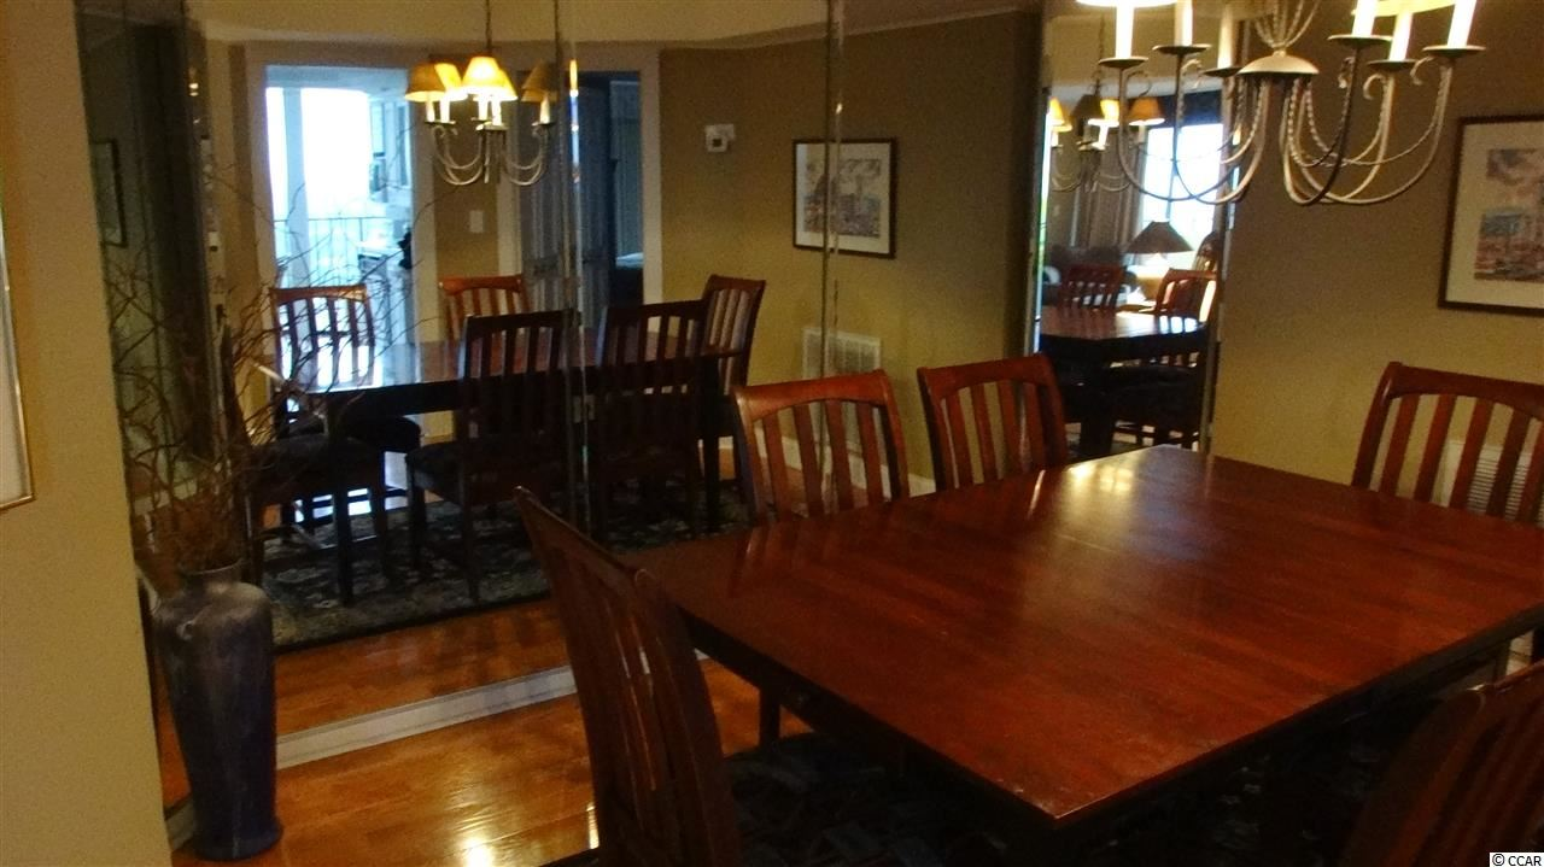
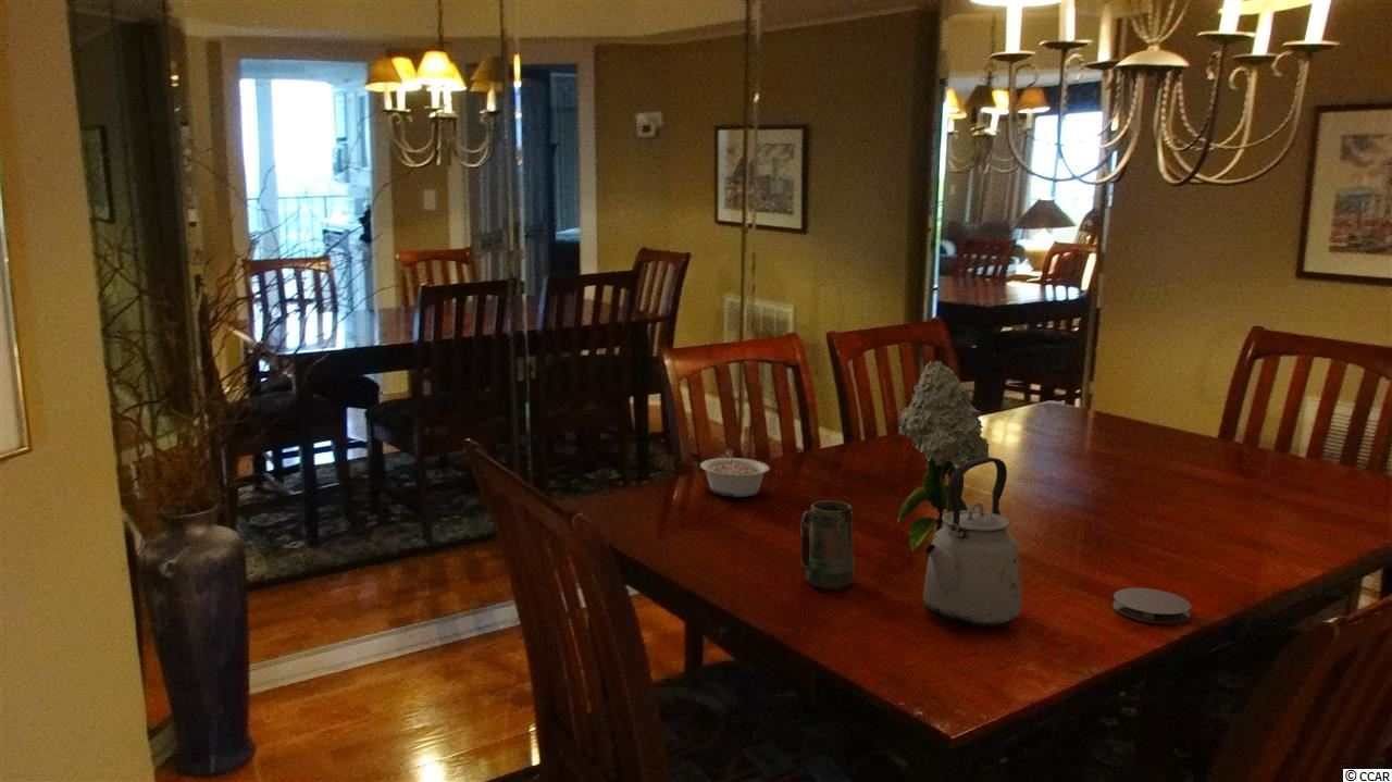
+ legume [699,448,771,498]
+ mug [799,500,855,591]
+ flower [896,360,990,554]
+ kettle [922,456,1022,629]
+ coaster [1111,587,1192,625]
